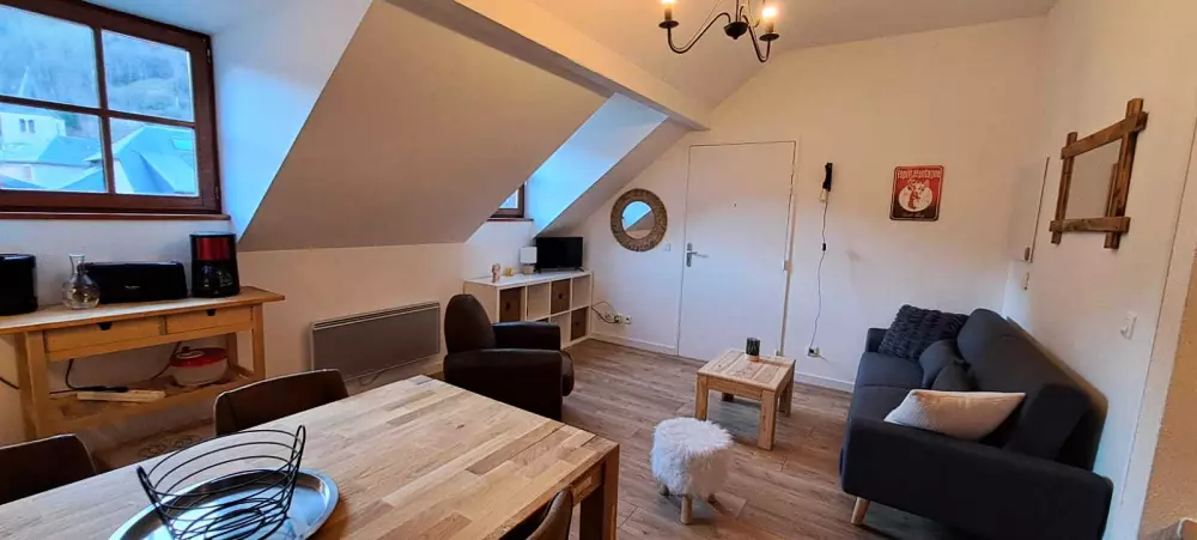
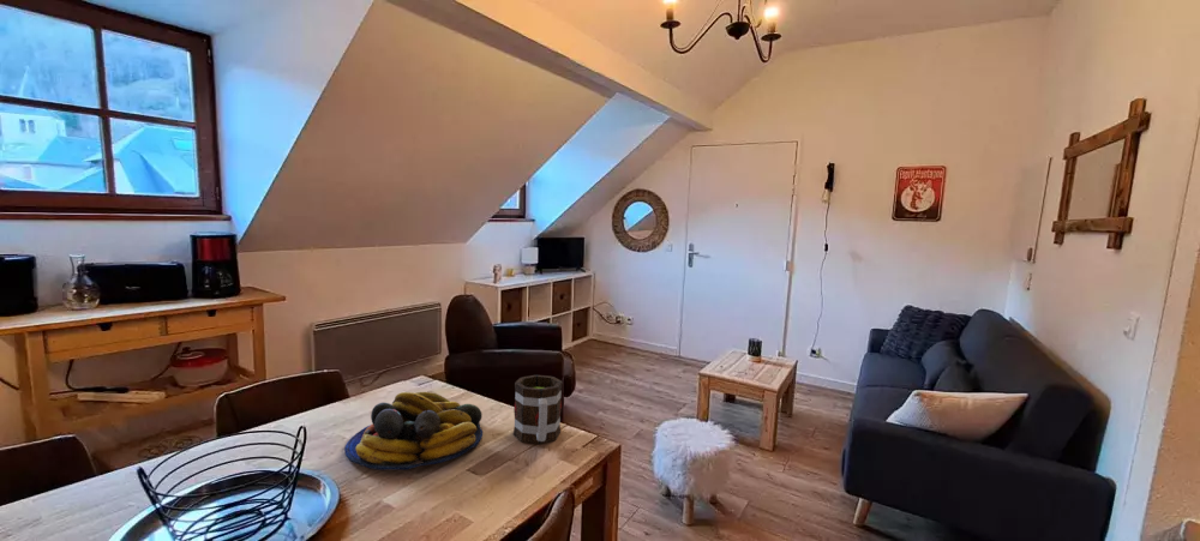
+ mug [512,374,564,445]
+ fruit bowl [343,391,484,471]
